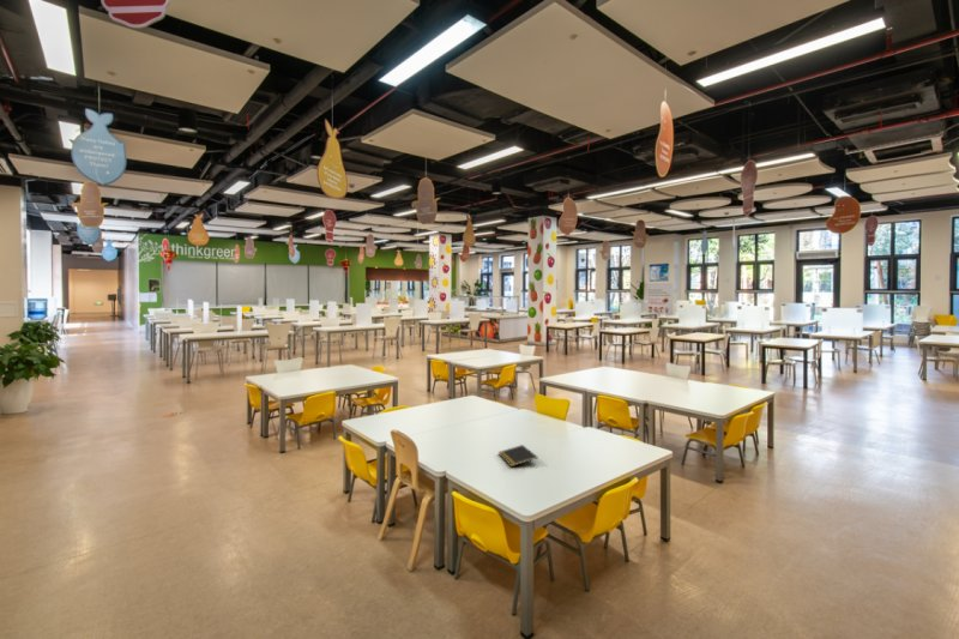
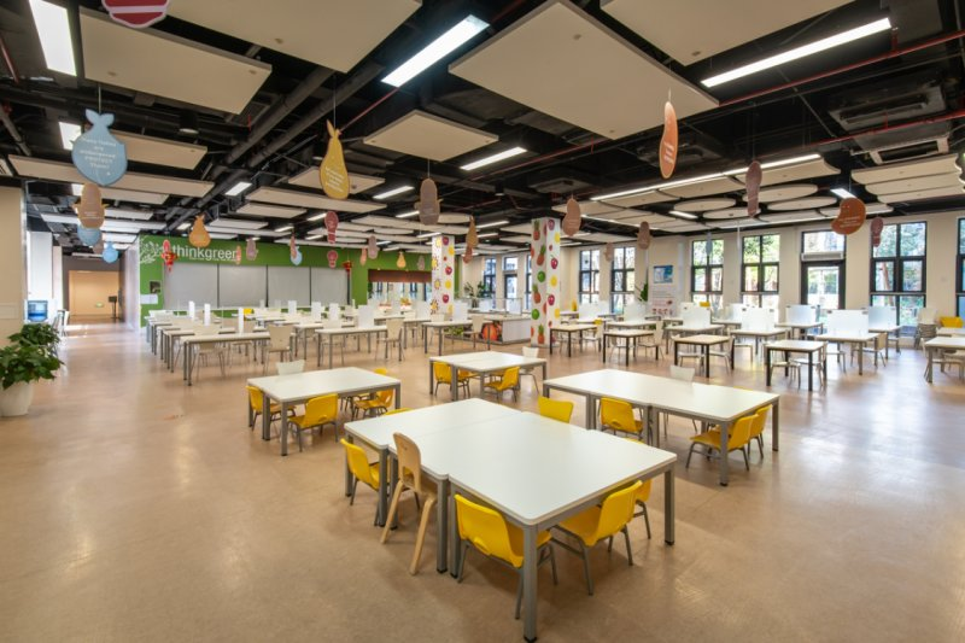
- notepad [497,444,538,468]
